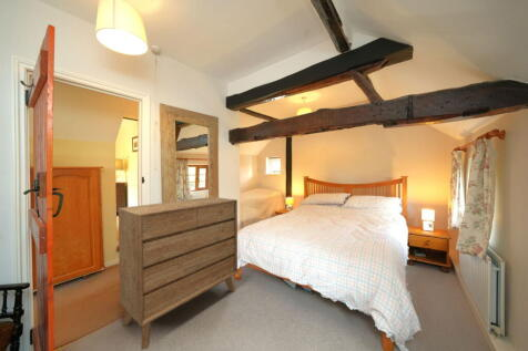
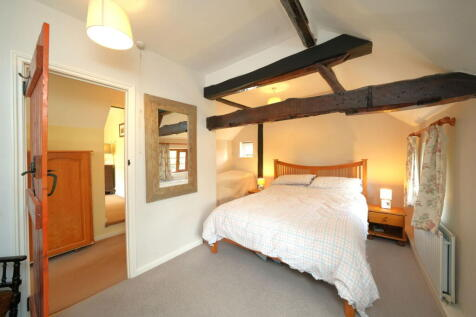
- dresser [118,196,238,351]
